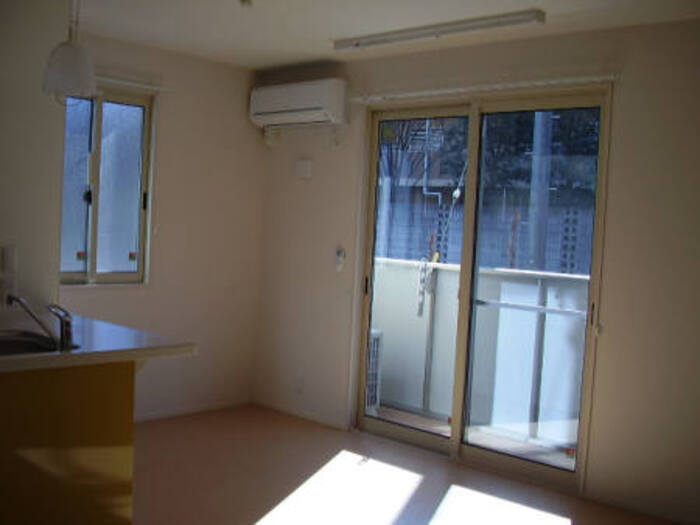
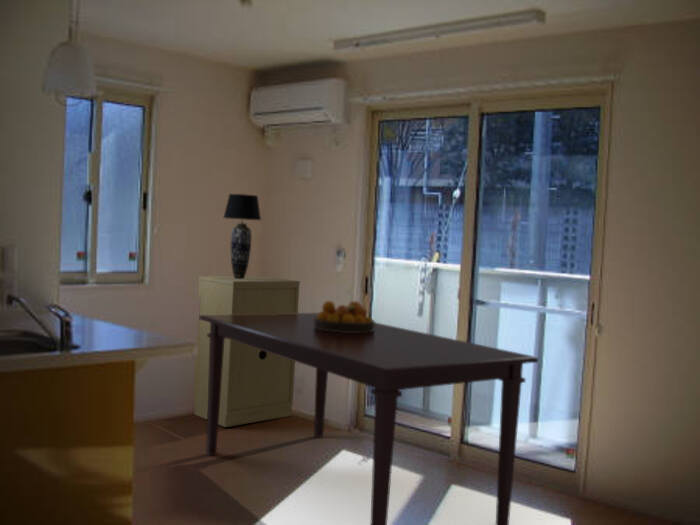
+ dining table [198,312,539,525]
+ chest of drawers [192,275,301,428]
+ table lamp [222,193,262,279]
+ fruit bowl [314,300,376,333]
